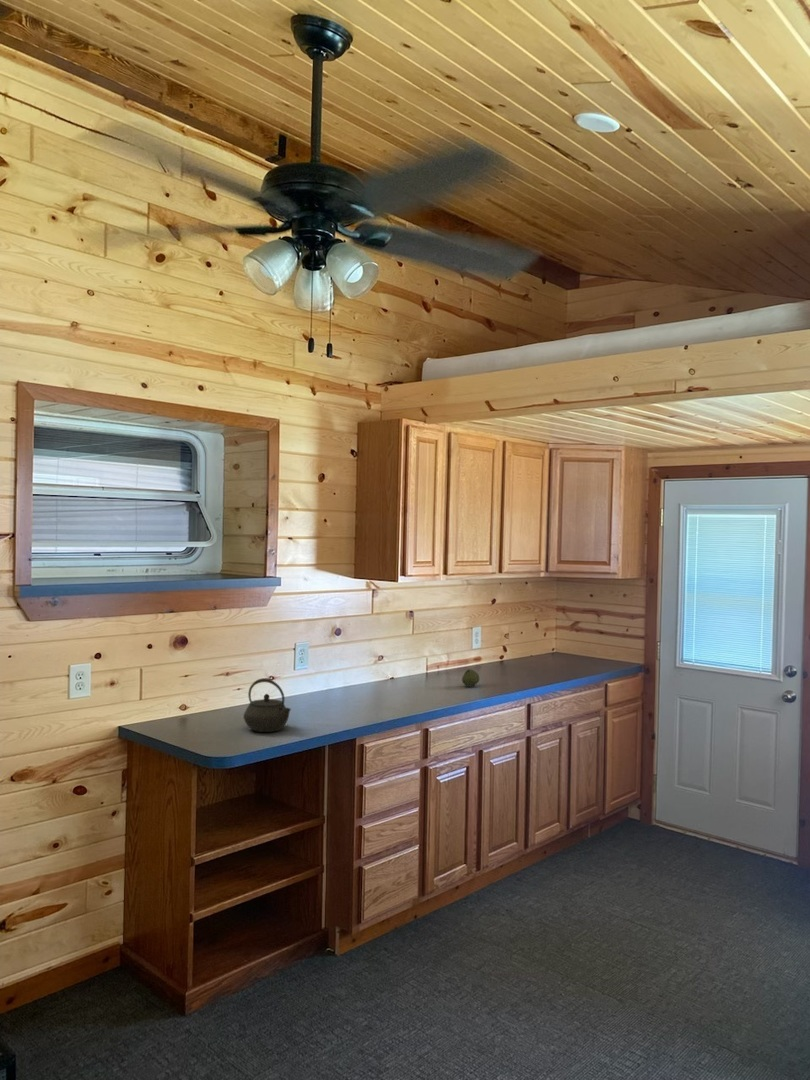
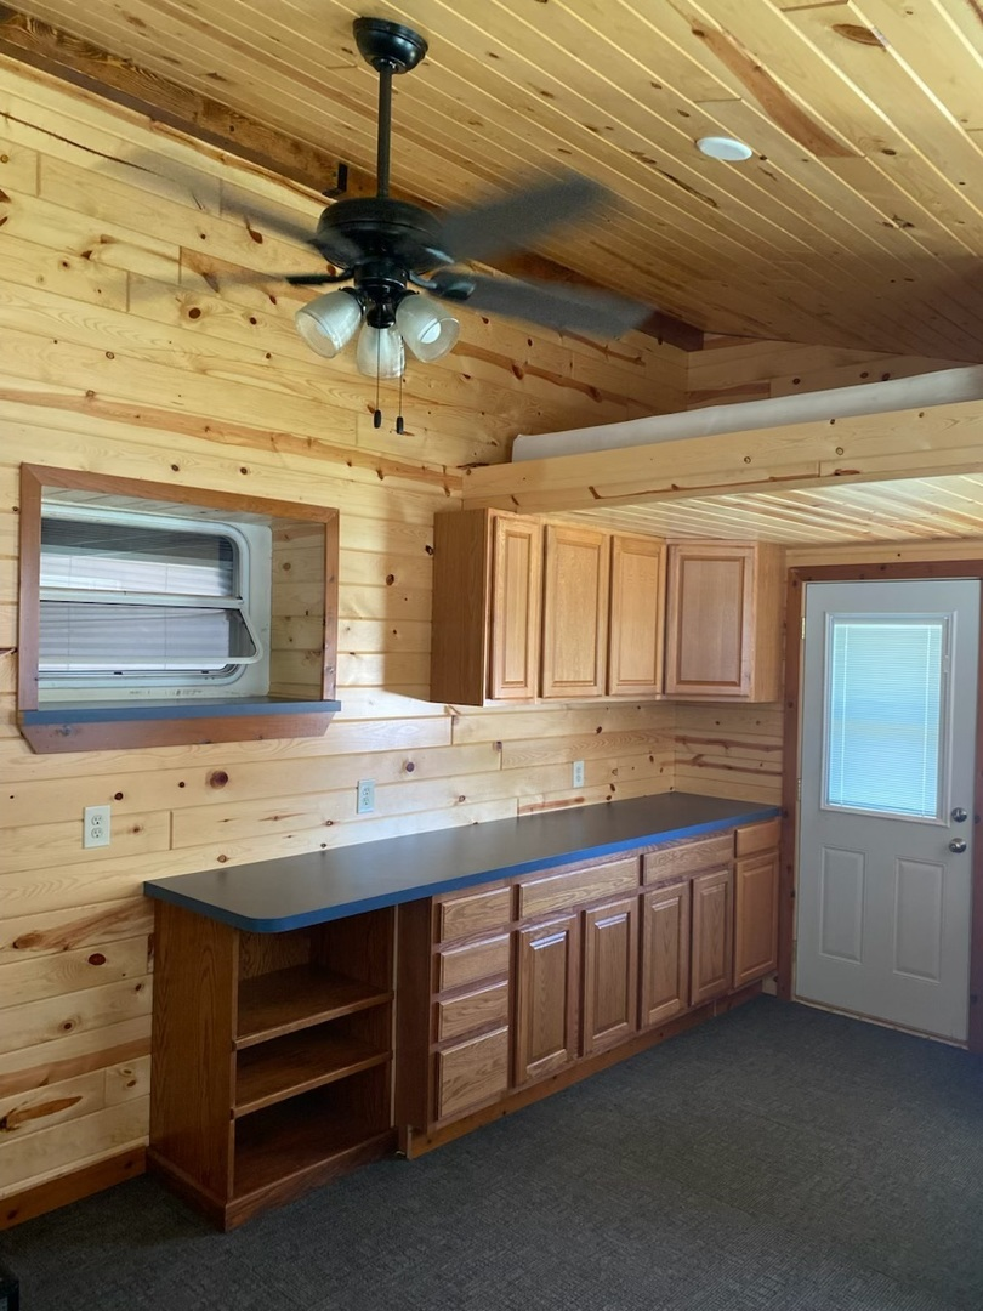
- kettle [242,677,292,733]
- fruit [461,668,481,688]
